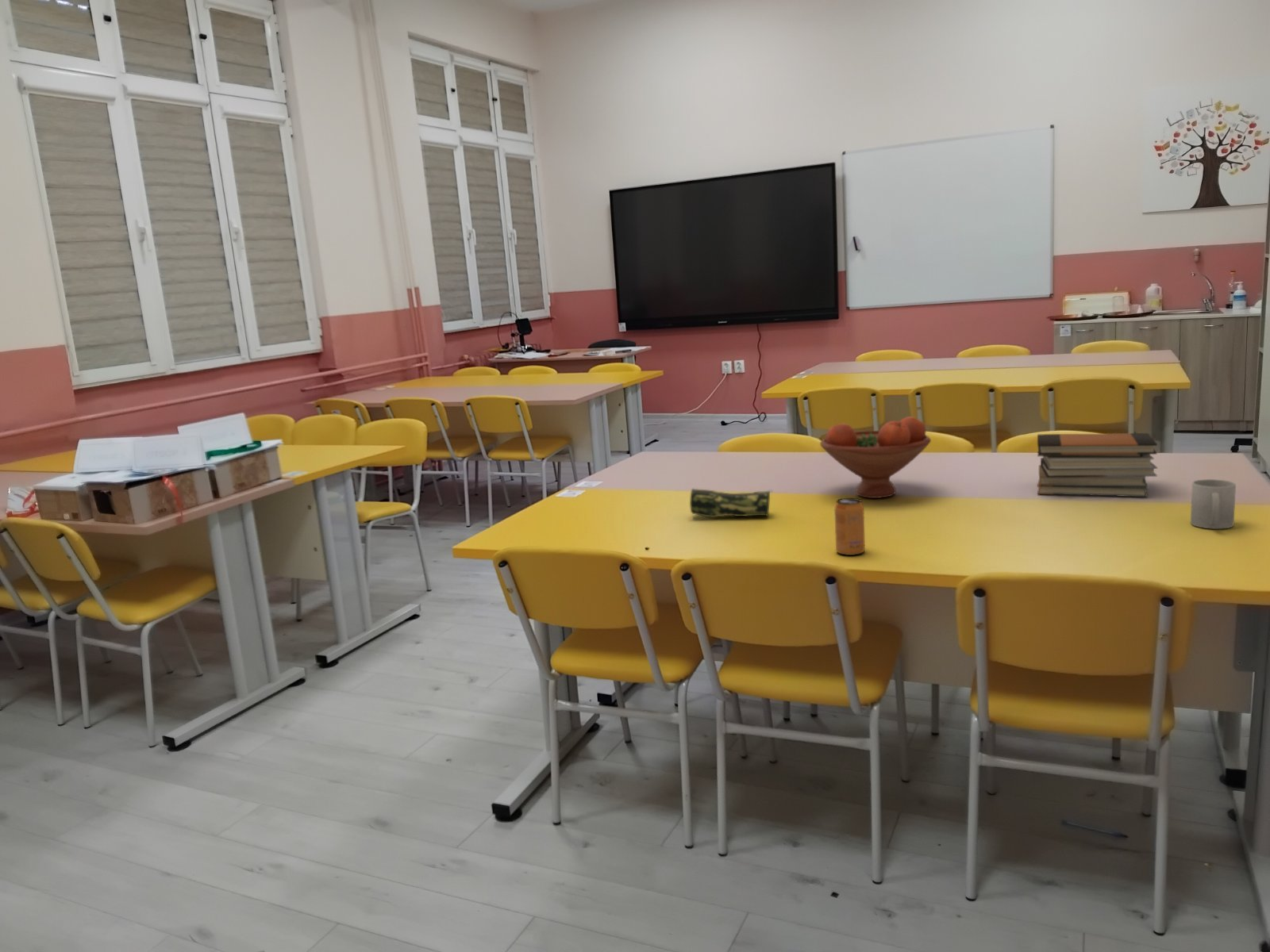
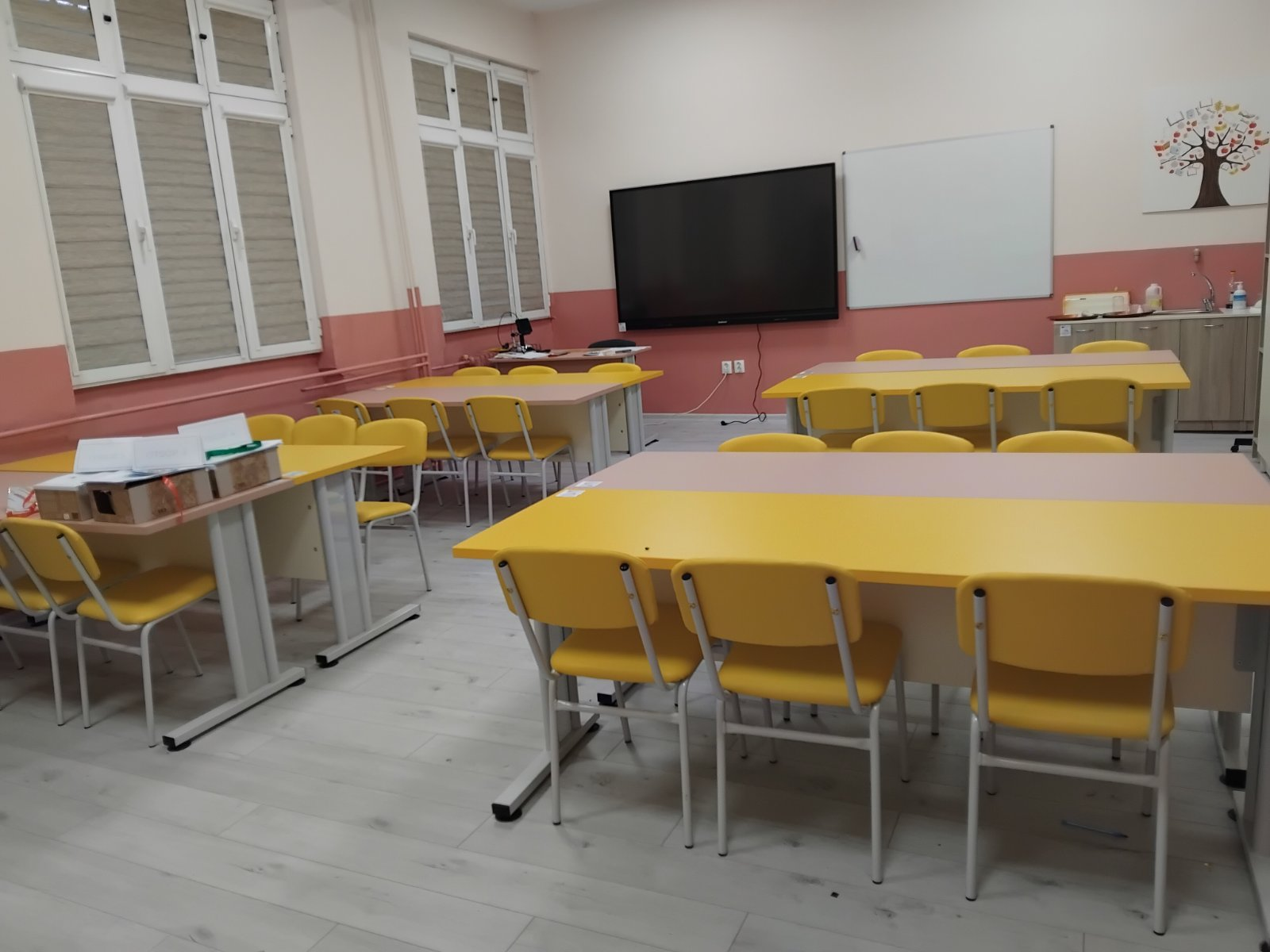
- beverage can [834,497,866,556]
- fruit bowl [819,416,932,499]
- book stack [1037,432,1158,497]
- pencil case [689,488,774,518]
- mug [1190,478,1237,530]
